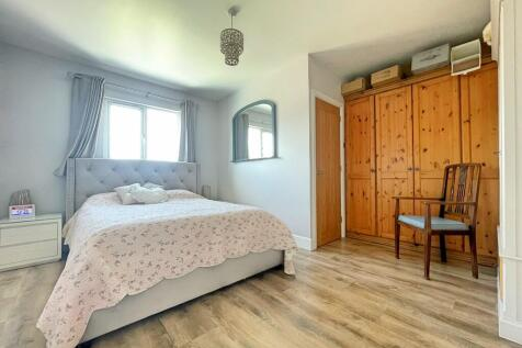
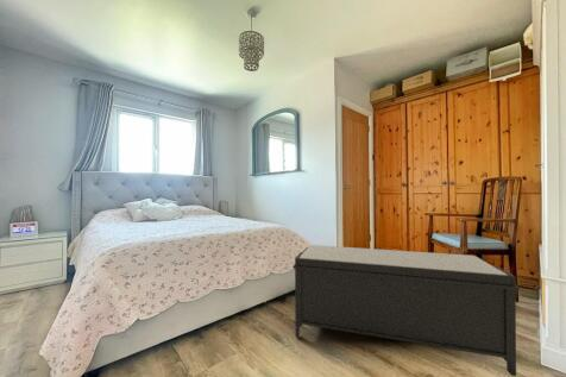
+ bench [293,244,521,377]
